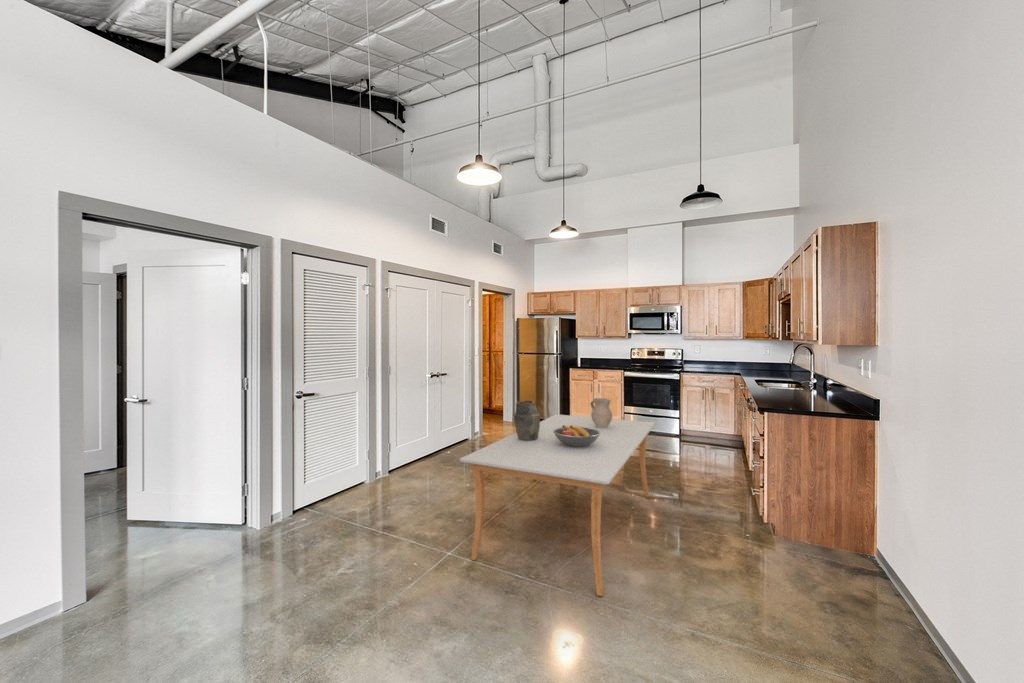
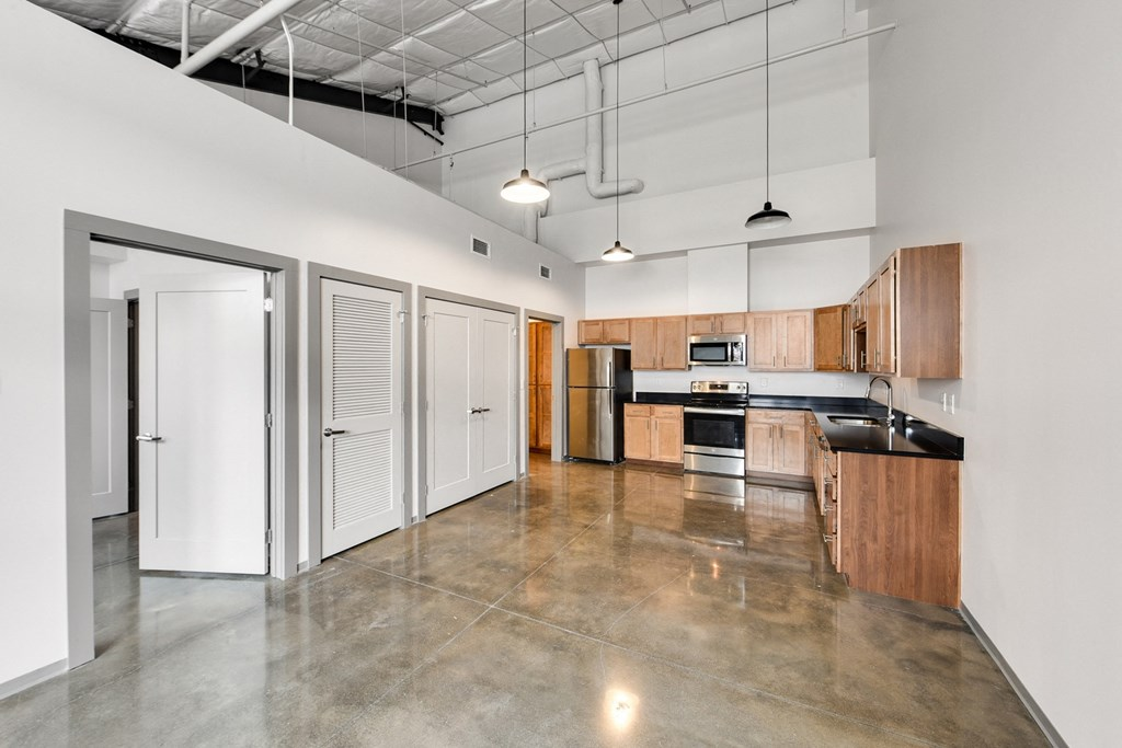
- pitcher [589,397,613,428]
- dining table [459,413,656,597]
- fruit bowl [553,425,600,447]
- vase [513,399,541,440]
